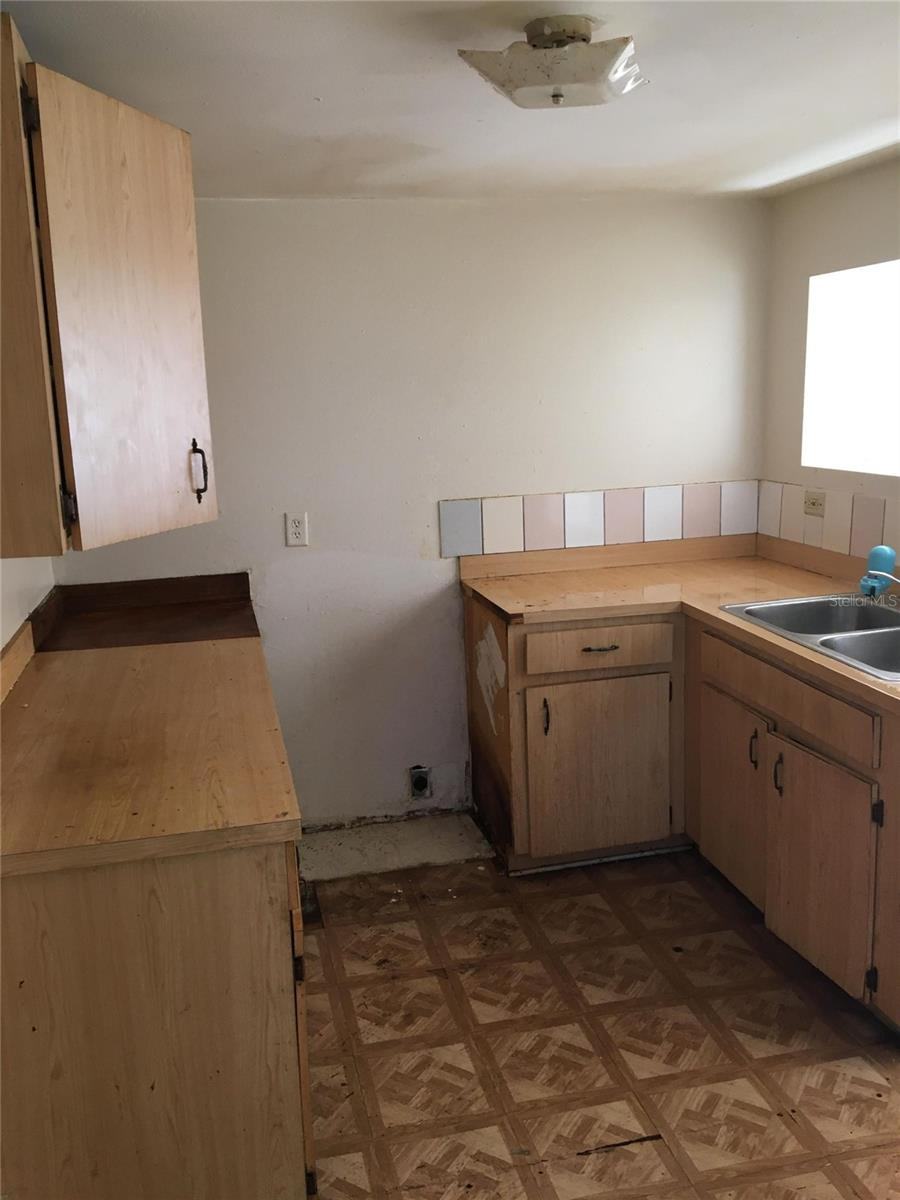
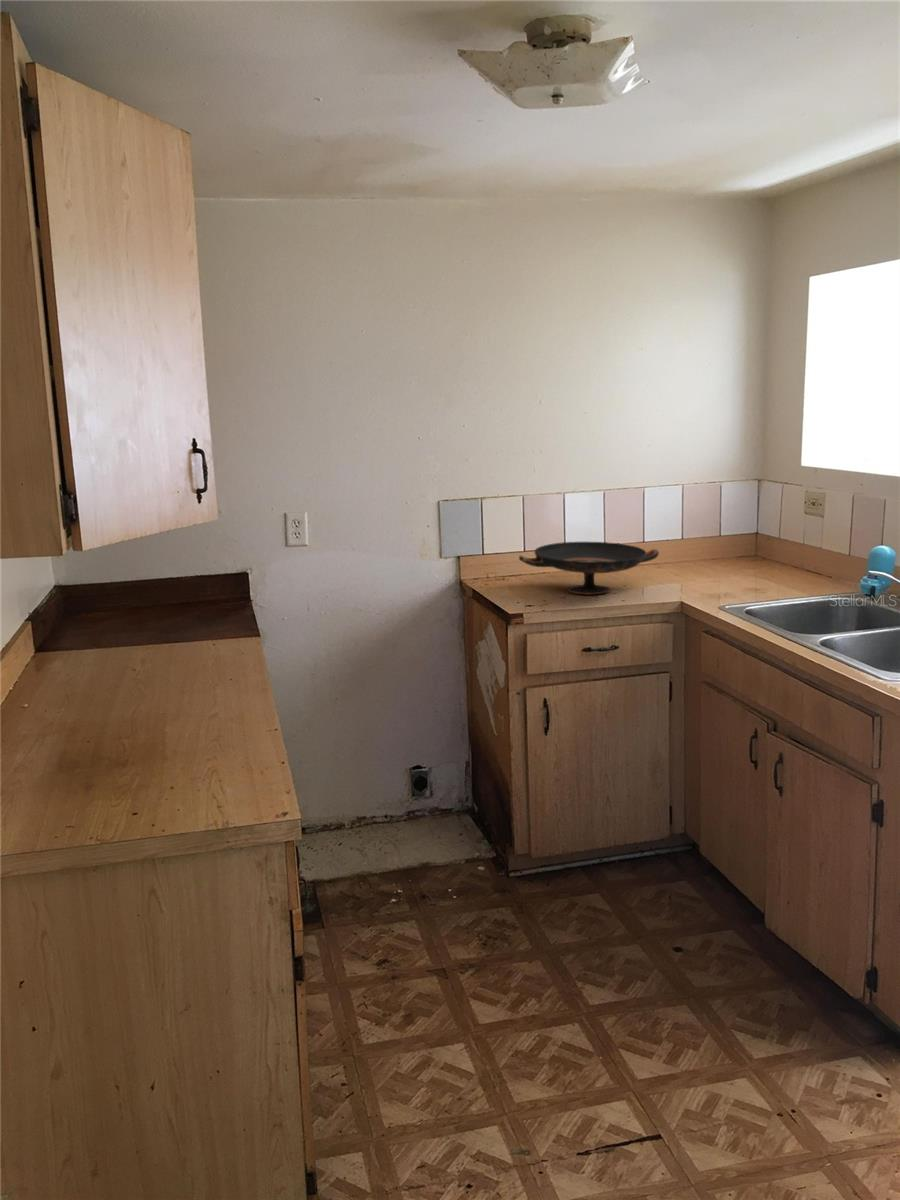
+ decorative bowl [518,541,660,596]
